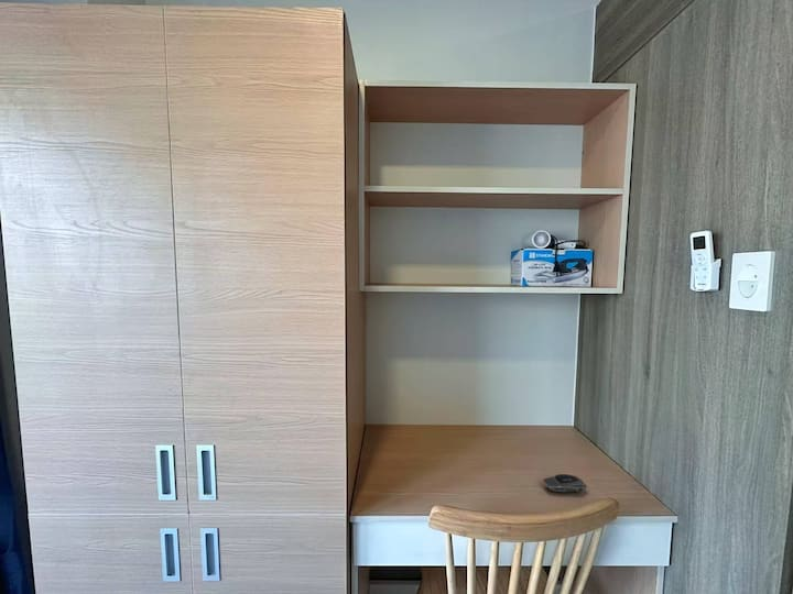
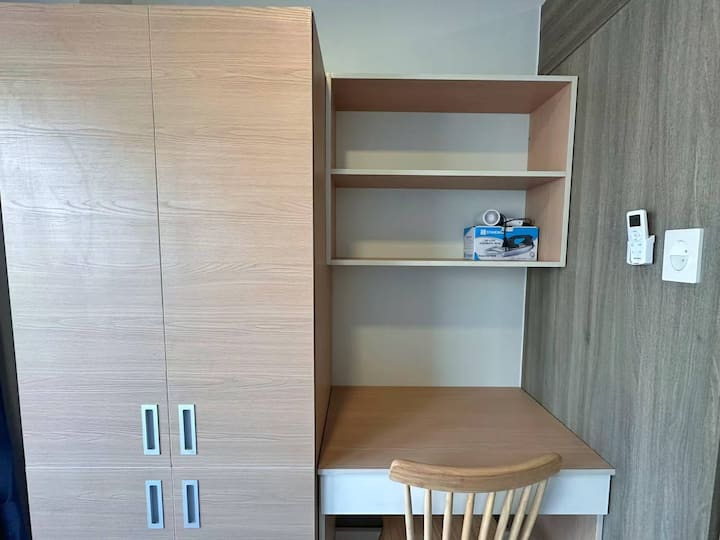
- computer mouse [542,473,588,493]
